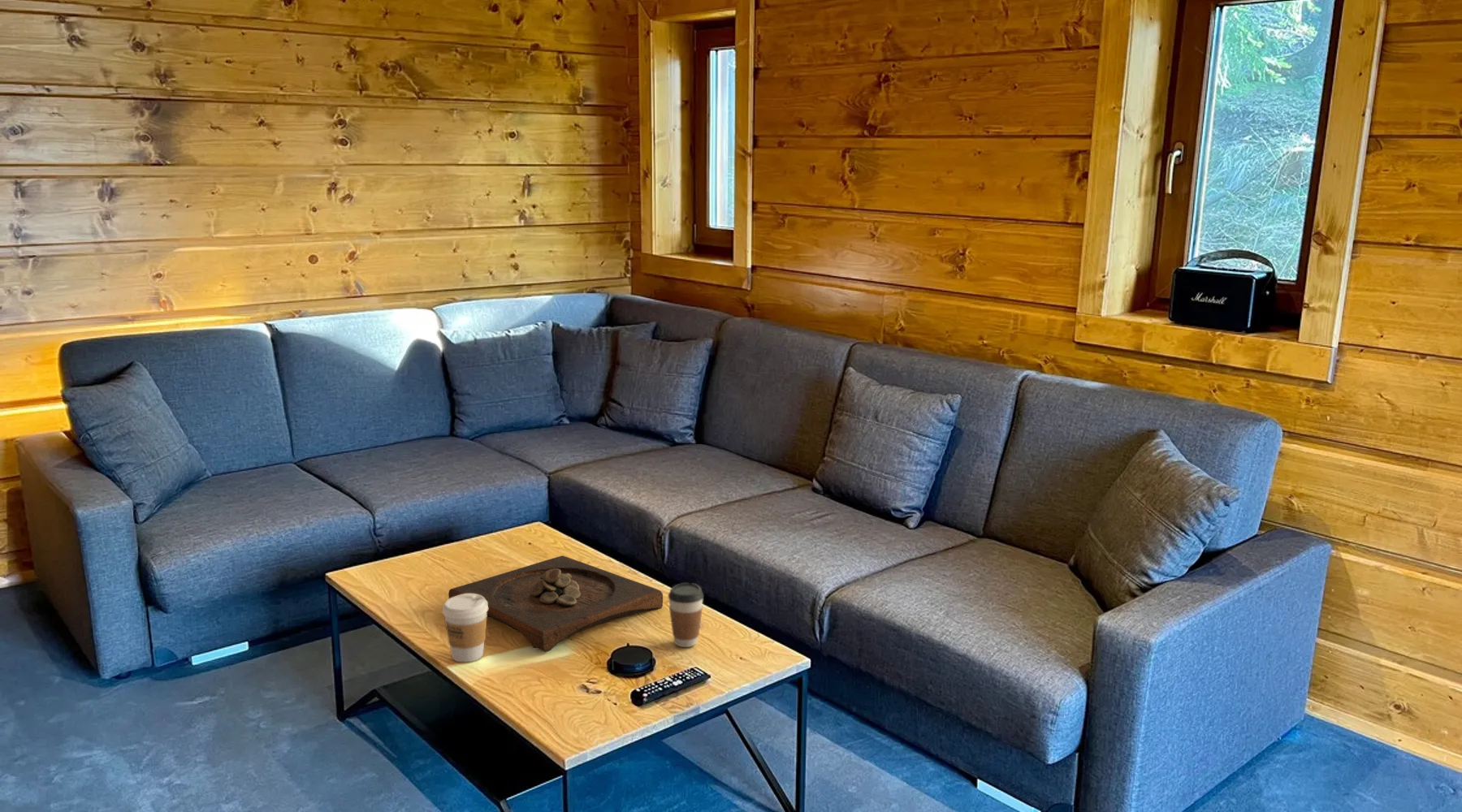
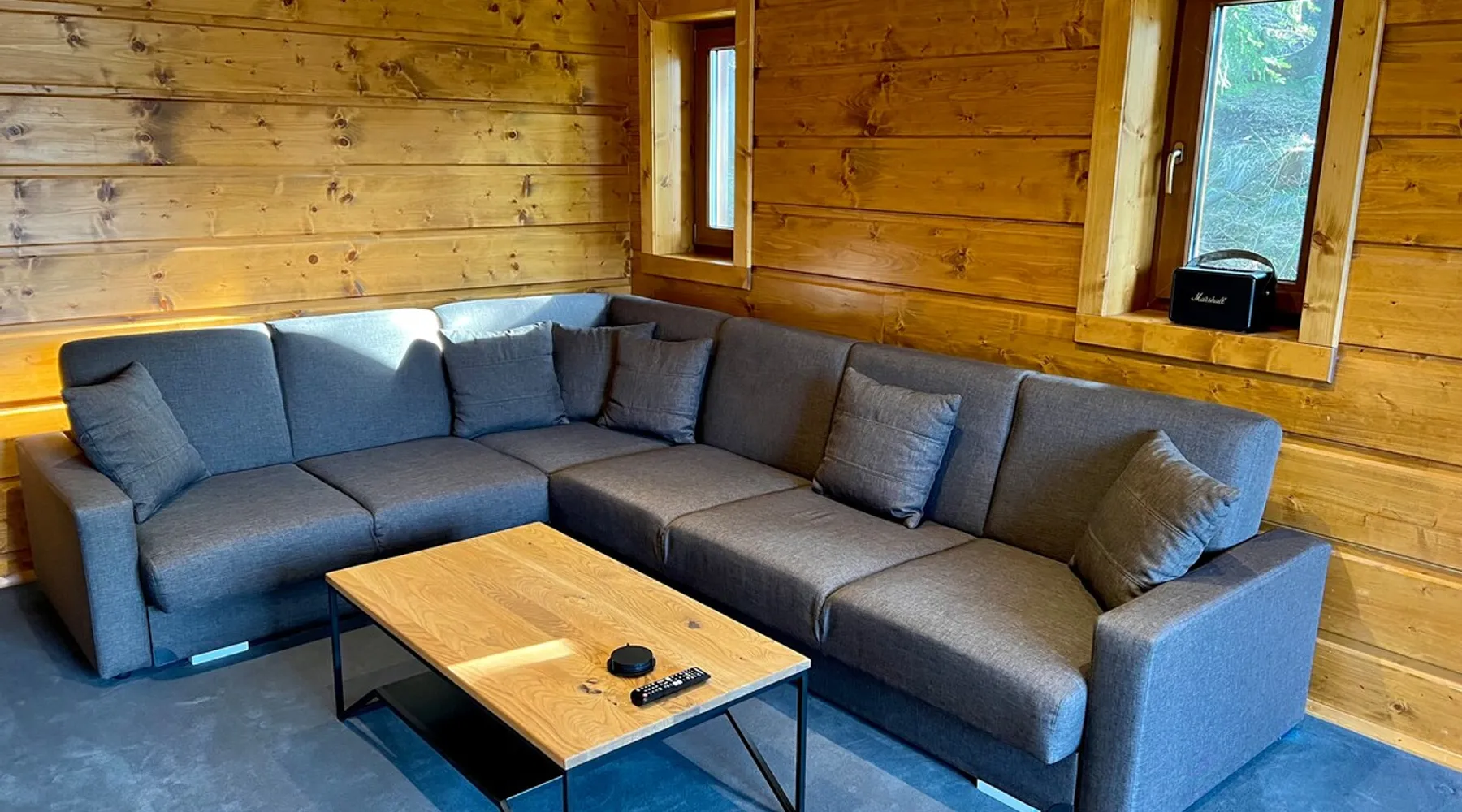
- coffee cup [442,594,488,663]
- coffee cup [668,582,704,648]
- wooden tray [448,555,664,653]
